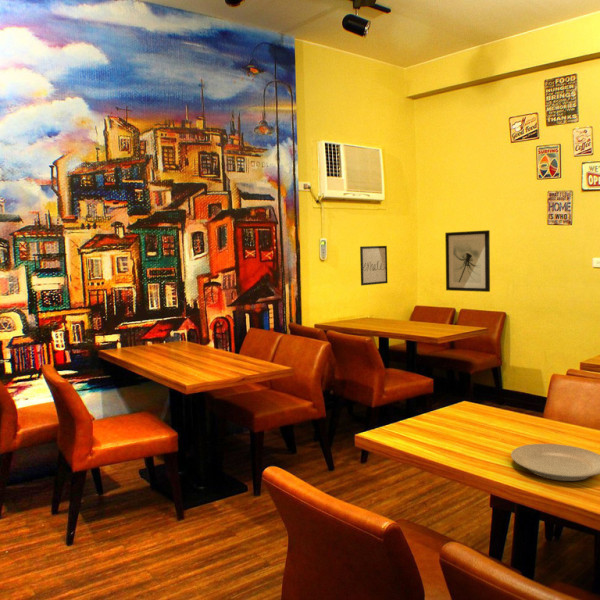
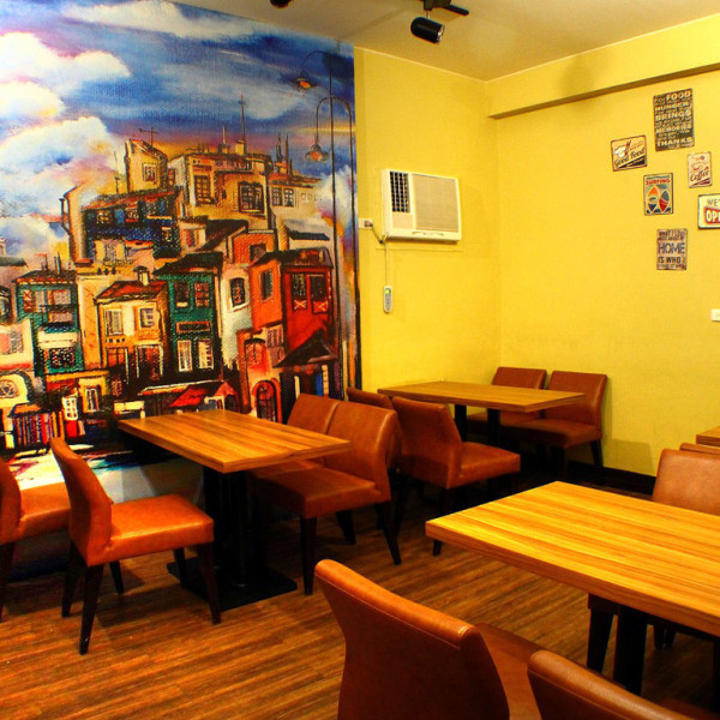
- wall art [444,229,491,293]
- wall art [359,245,389,286]
- plate [510,443,600,482]
